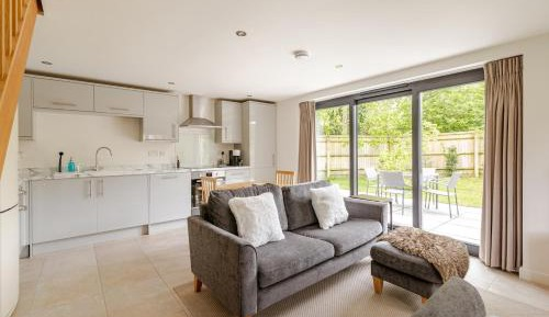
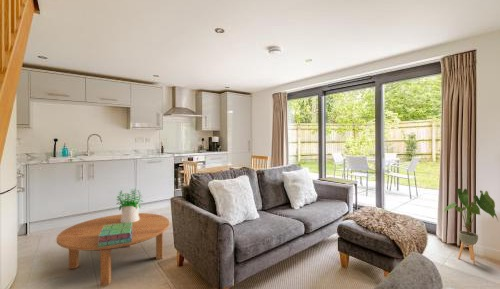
+ stack of books [98,222,133,247]
+ house plant [443,188,499,265]
+ coffee table [56,212,170,287]
+ potted plant [115,188,144,223]
